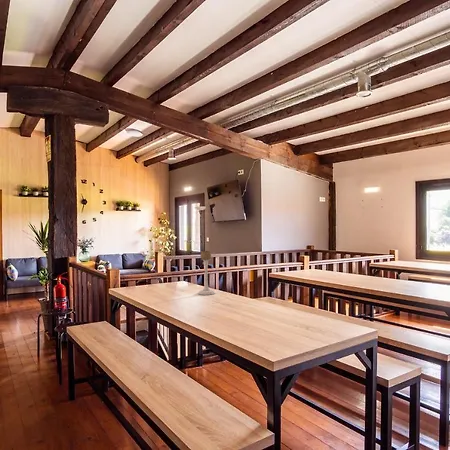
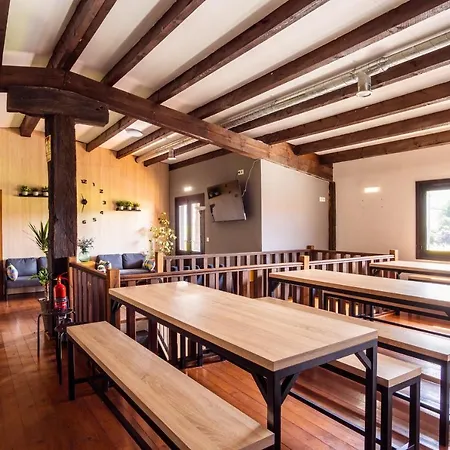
- candle holder [197,250,216,296]
